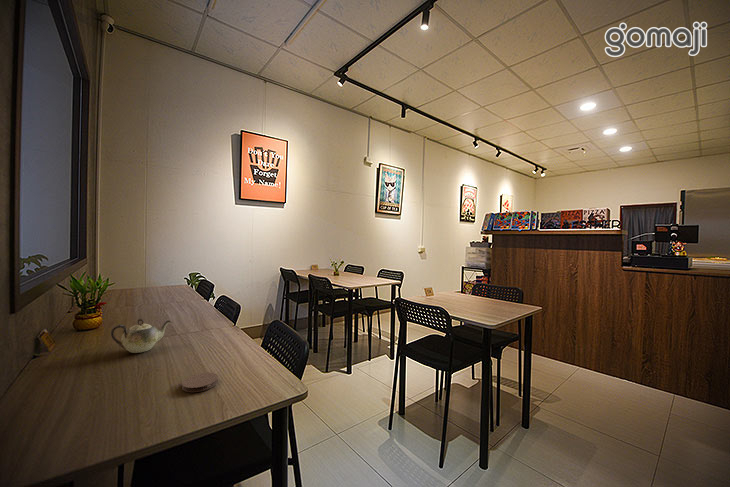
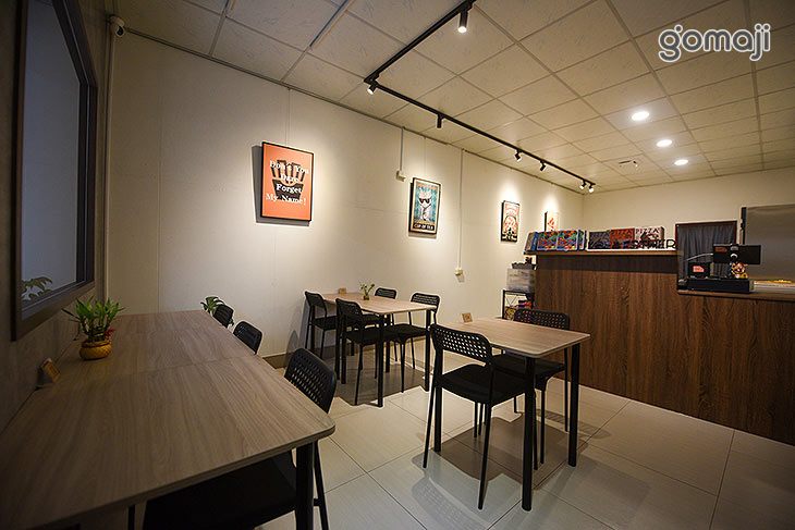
- teapot [110,318,173,354]
- coaster [181,372,219,393]
